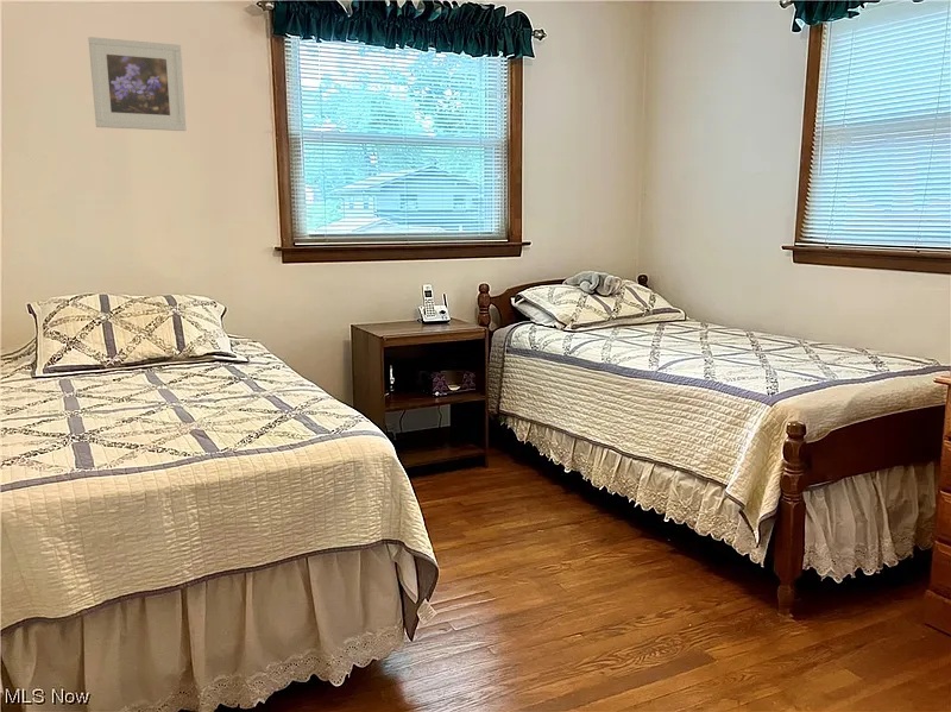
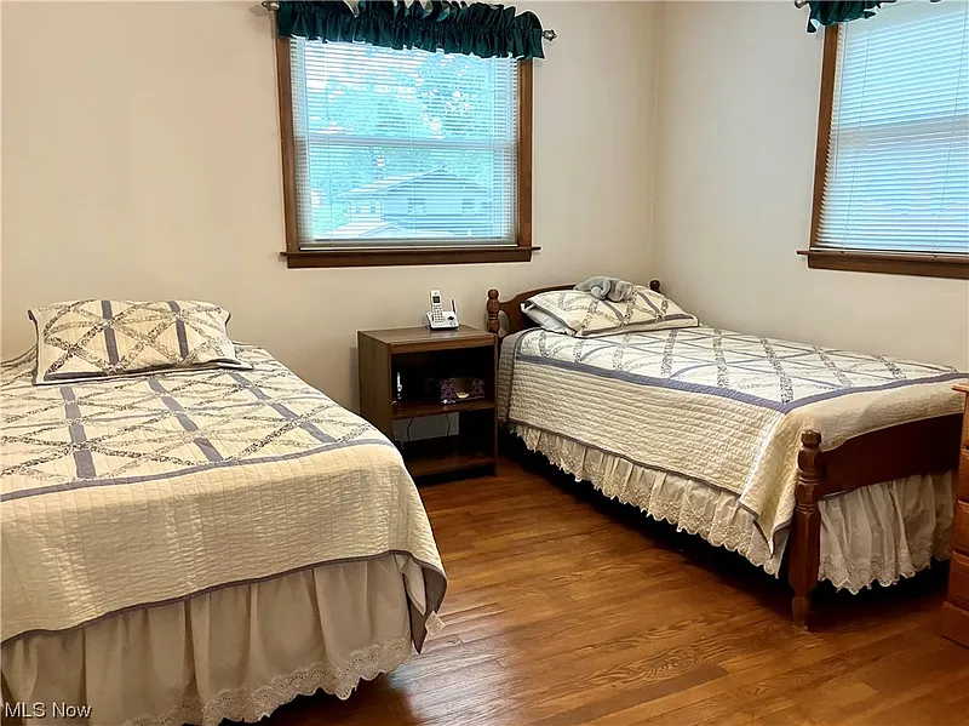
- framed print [87,36,188,132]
